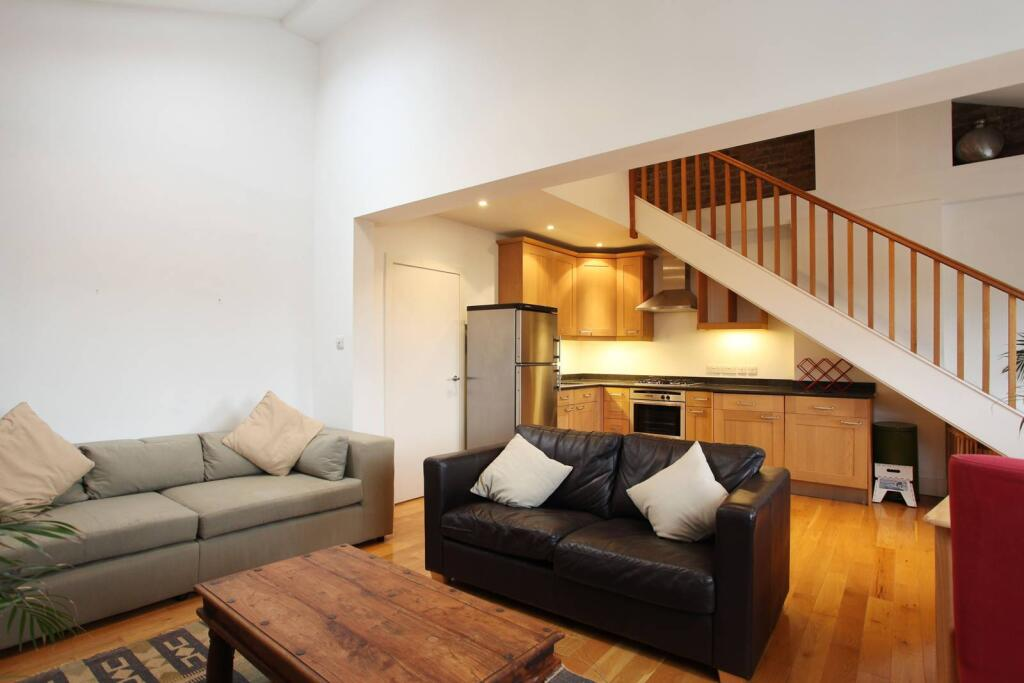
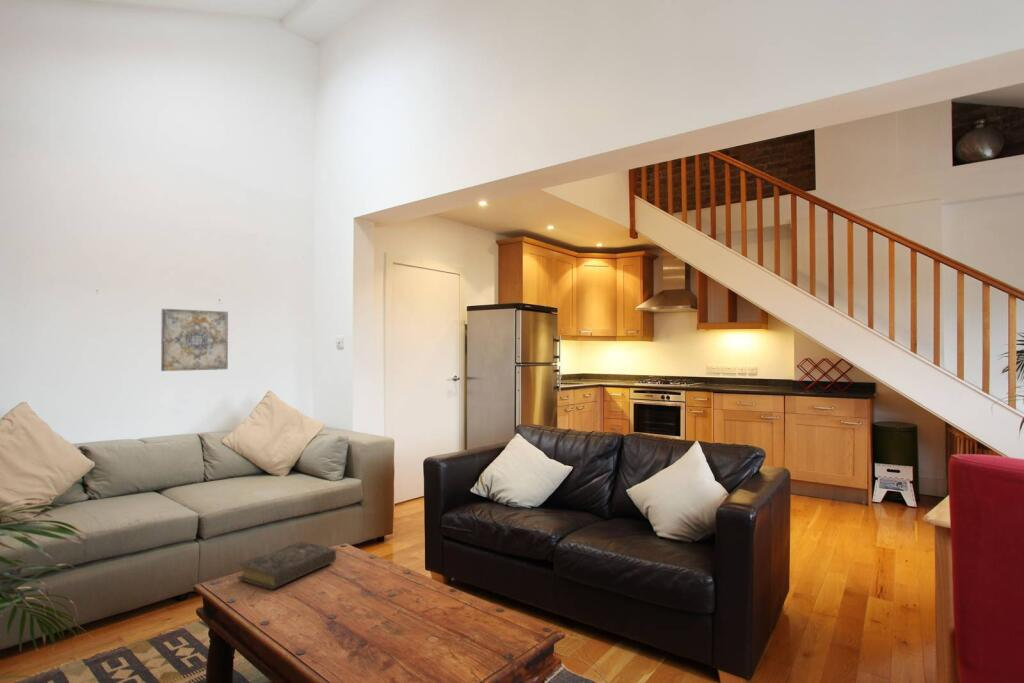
+ wall art [160,308,229,372]
+ book [236,539,337,590]
